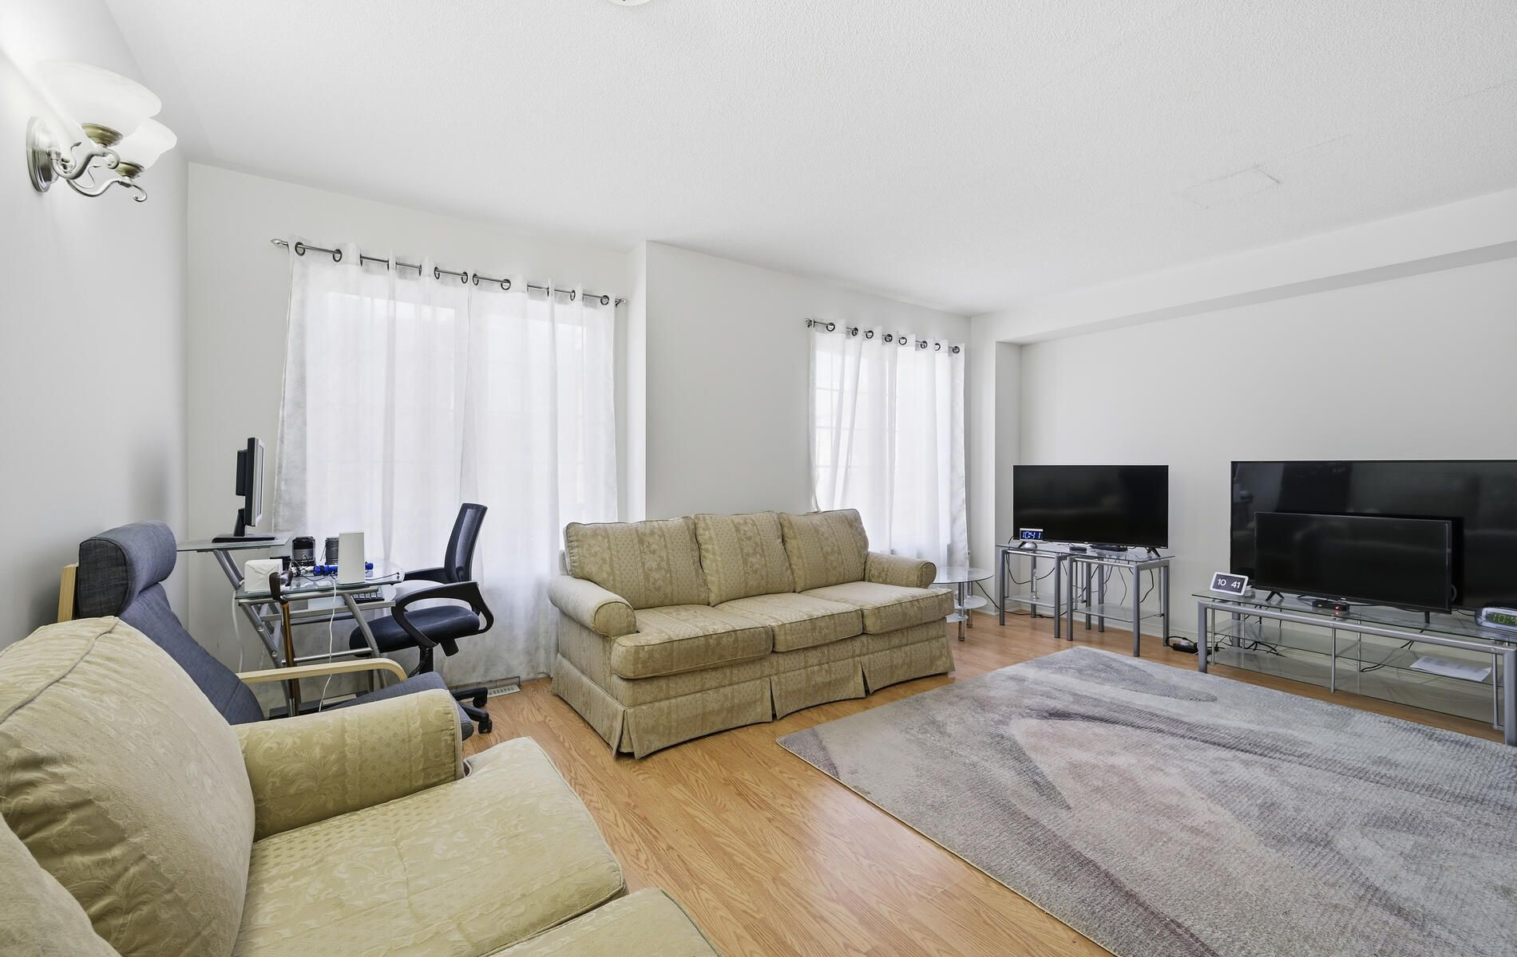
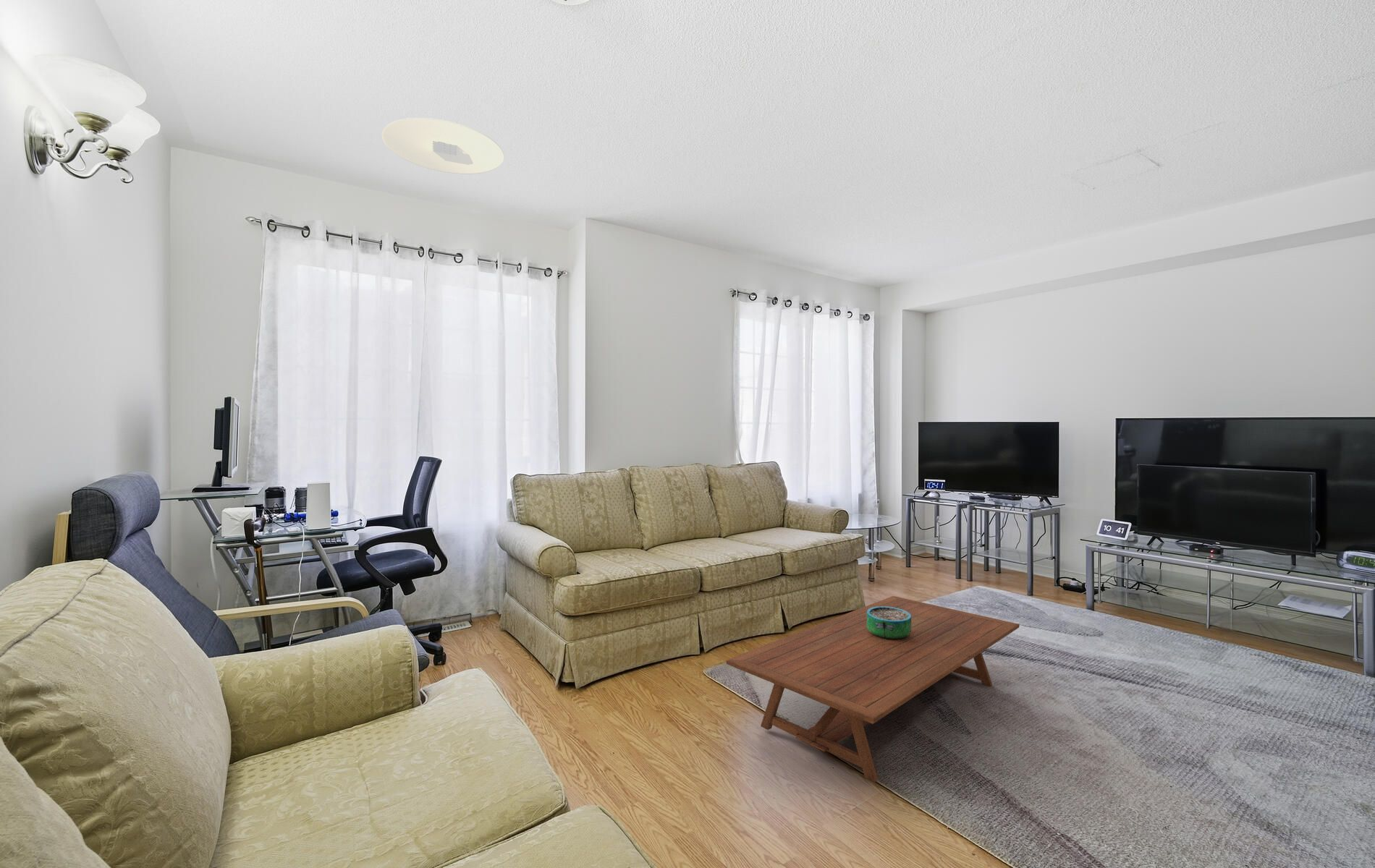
+ coffee table [725,595,1020,783]
+ decorative bowl [867,606,911,640]
+ ceiling light [381,117,504,175]
